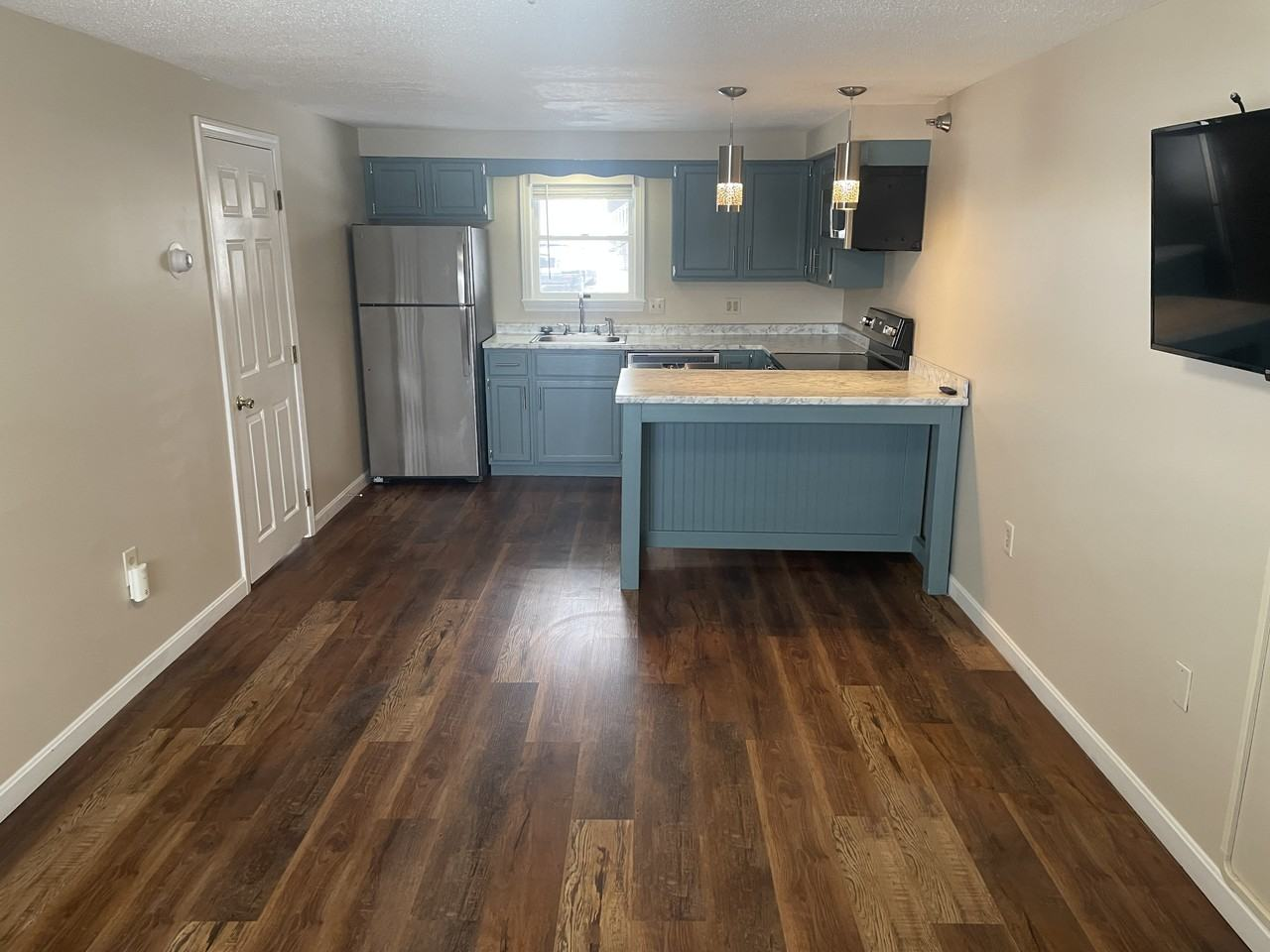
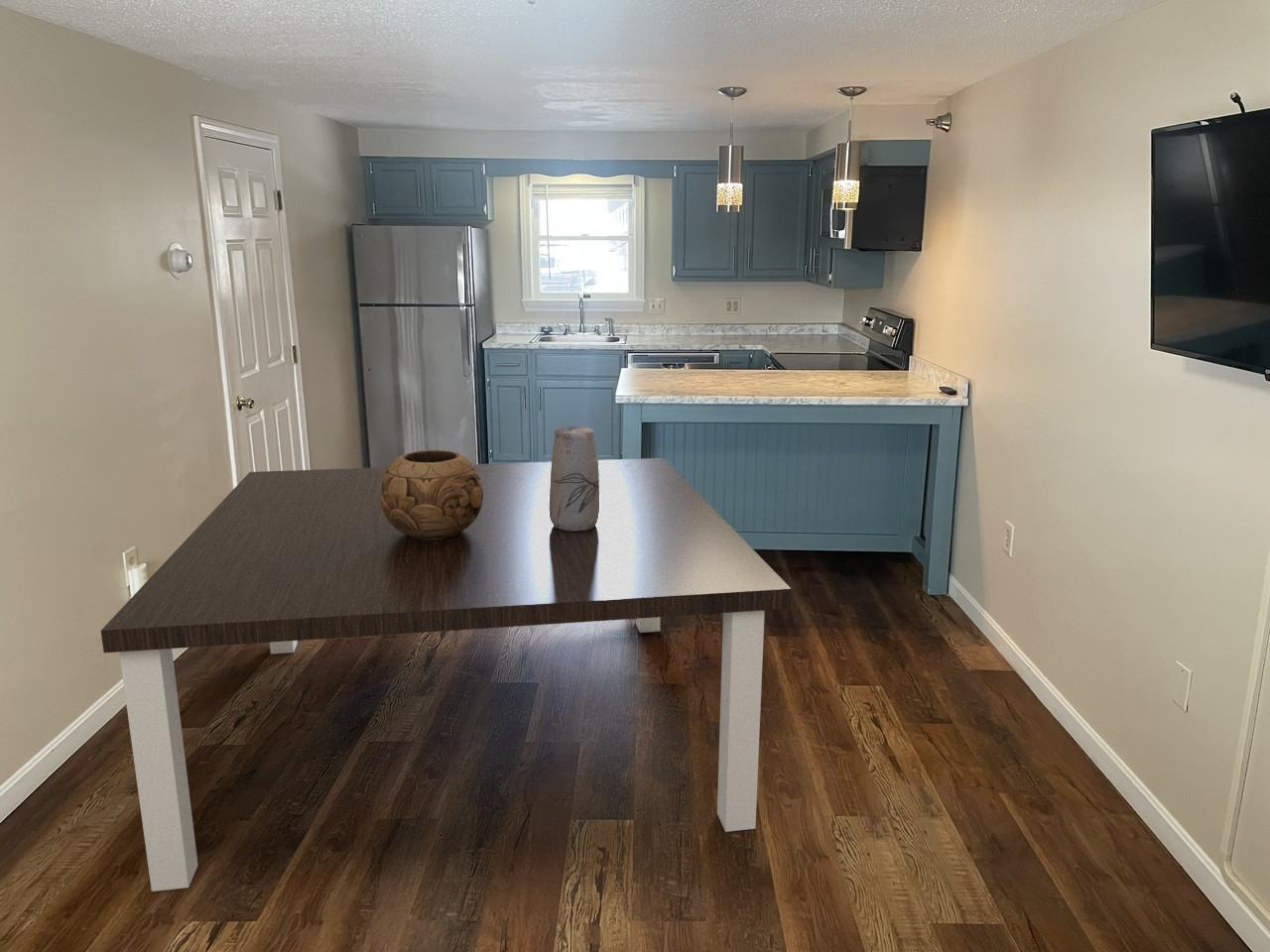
+ decorative bowl [380,449,483,540]
+ dining table [100,457,792,892]
+ vase [549,425,600,532]
